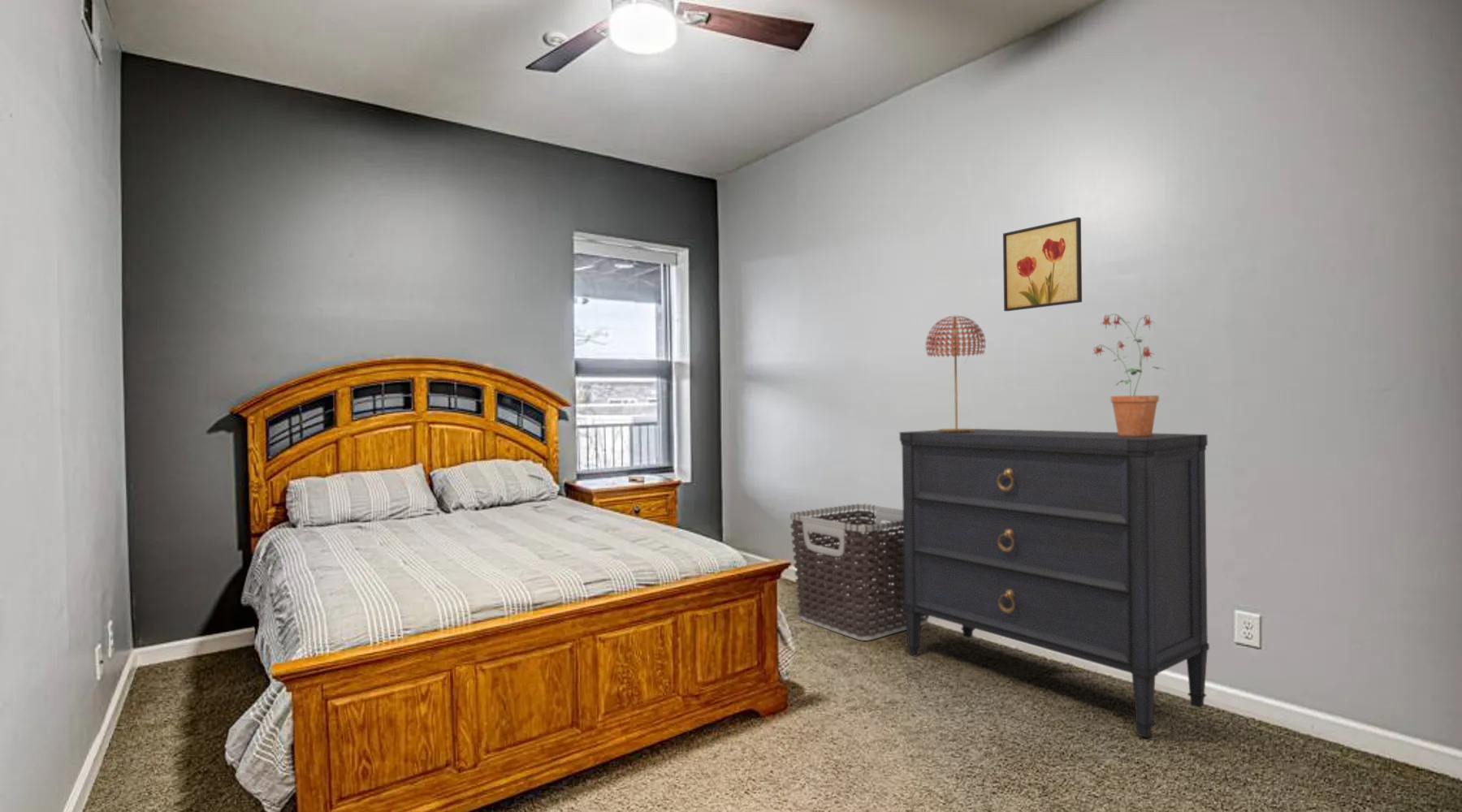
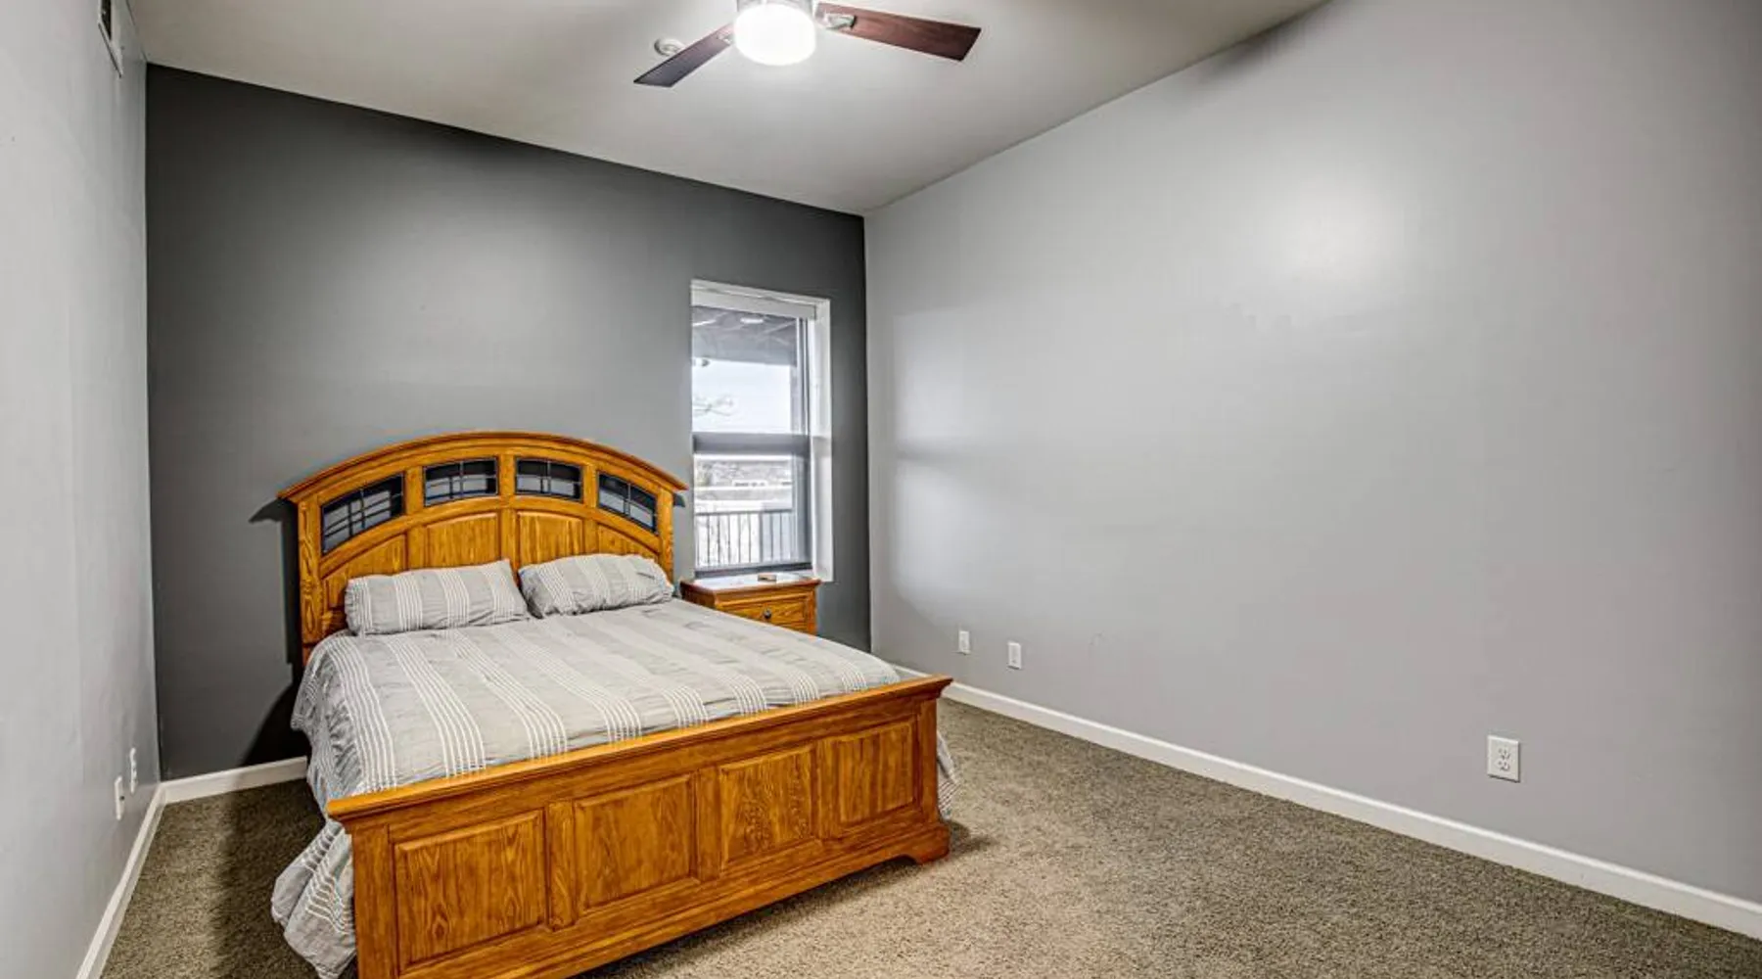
- dresser [899,428,1210,738]
- table lamp [925,315,987,432]
- potted plant [1092,313,1166,436]
- wall art [1002,216,1083,312]
- clothes hamper [789,503,930,641]
